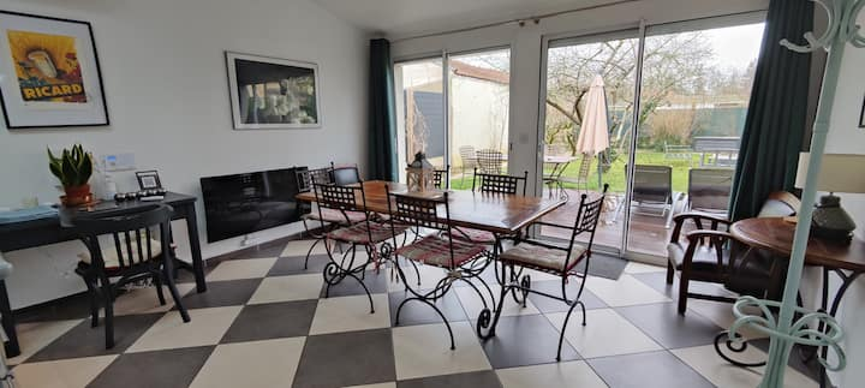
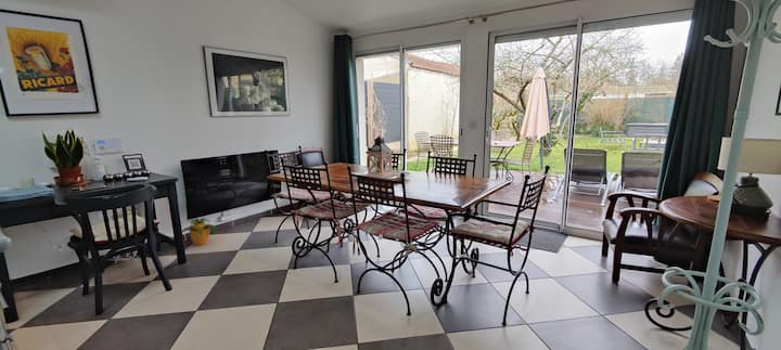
+ potted plant [181,216,217,246]
